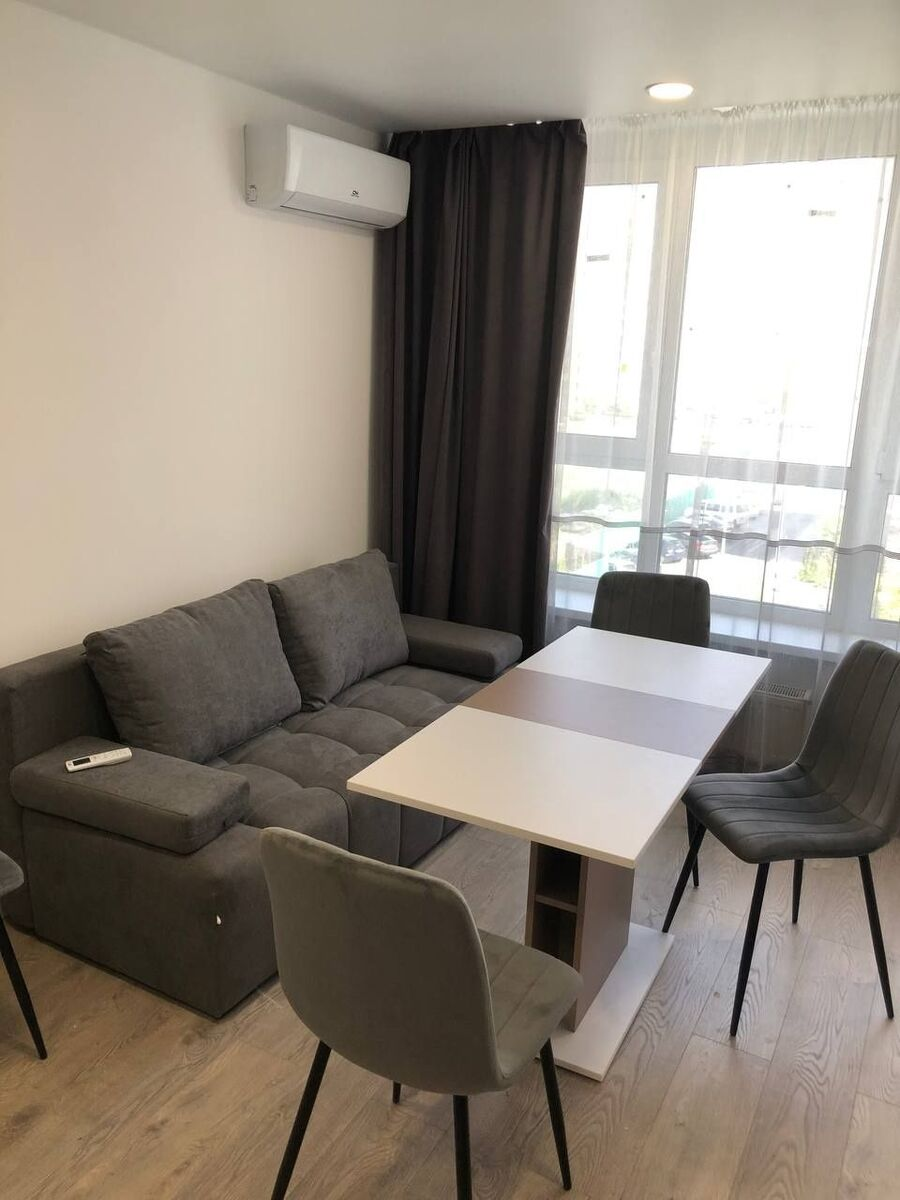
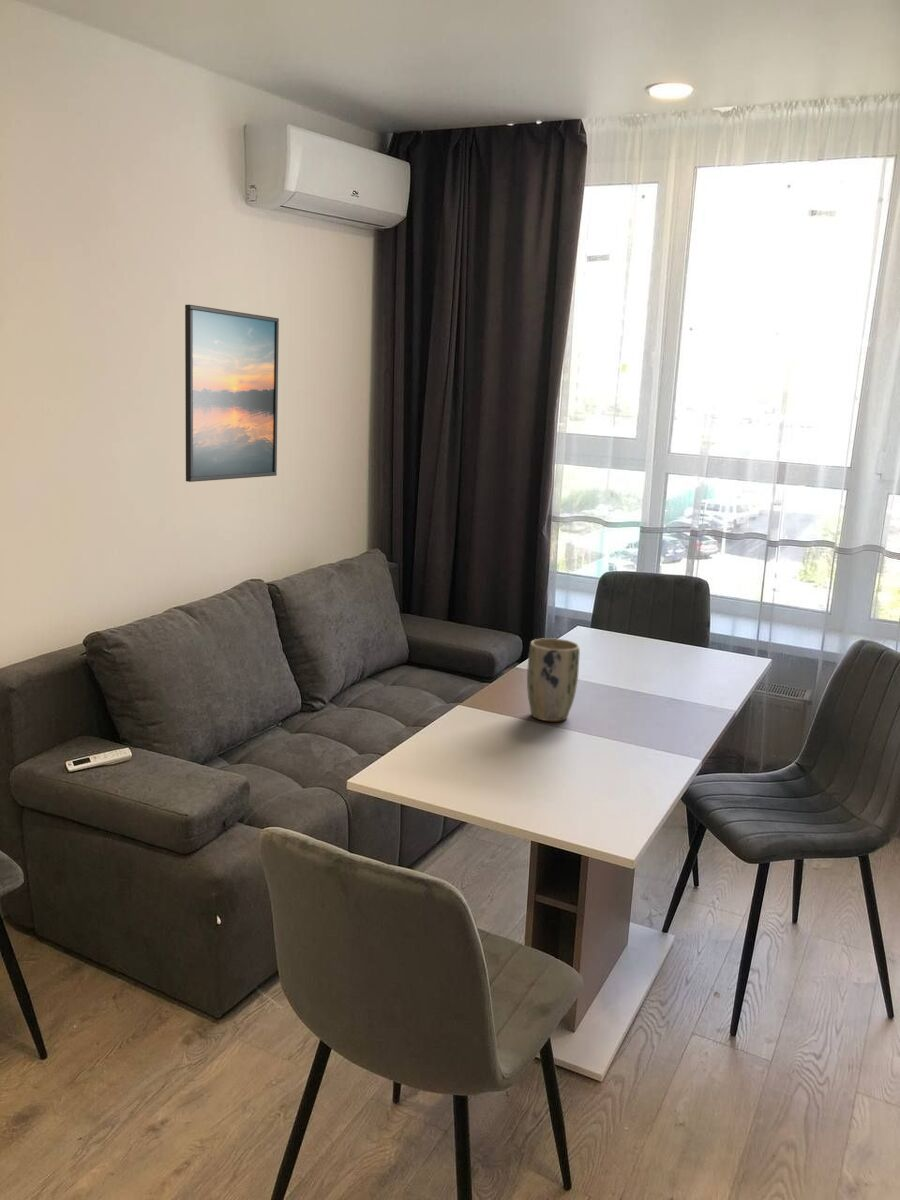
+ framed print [184,304,280,483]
+ plant pot [526,637,581,722]
